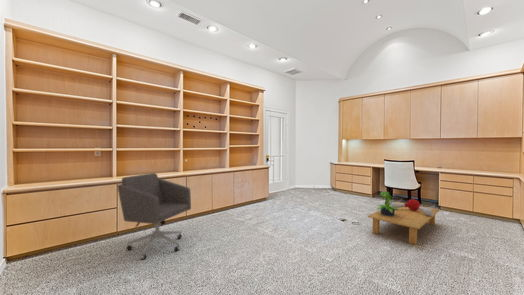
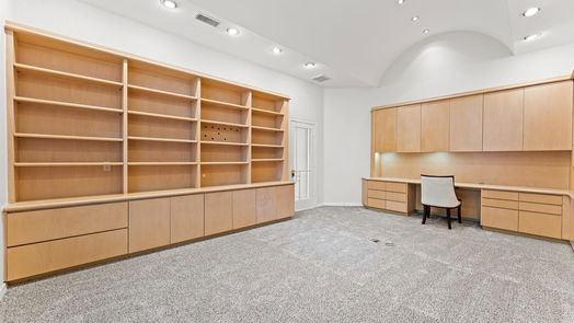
- coffee table [367,201,441,246]
- office chair [117,172,192,260]
- potted plant [376,190,401,216]
- water molecule [390,198,433,216]
